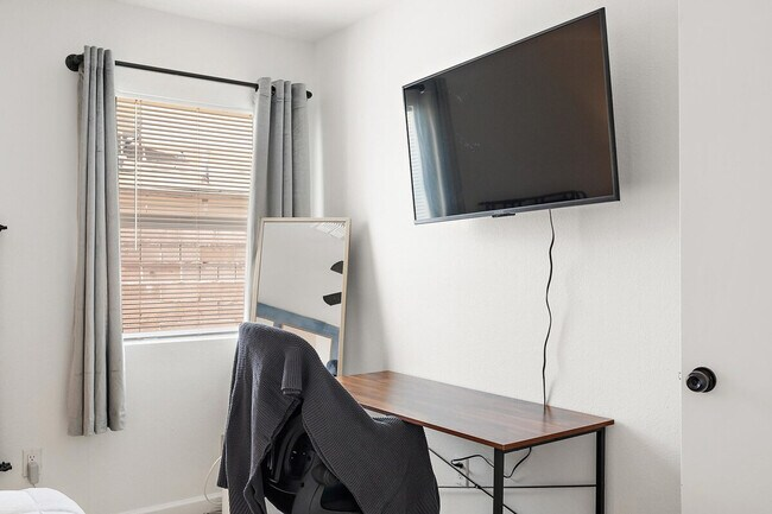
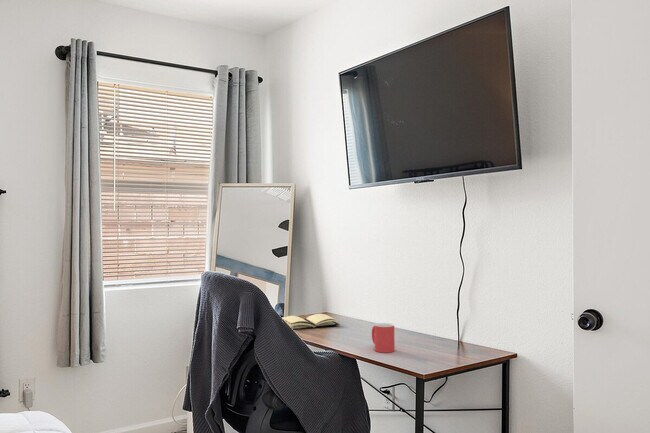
+ mug [371,322,396,354]
+ book [281,313,341,331]
